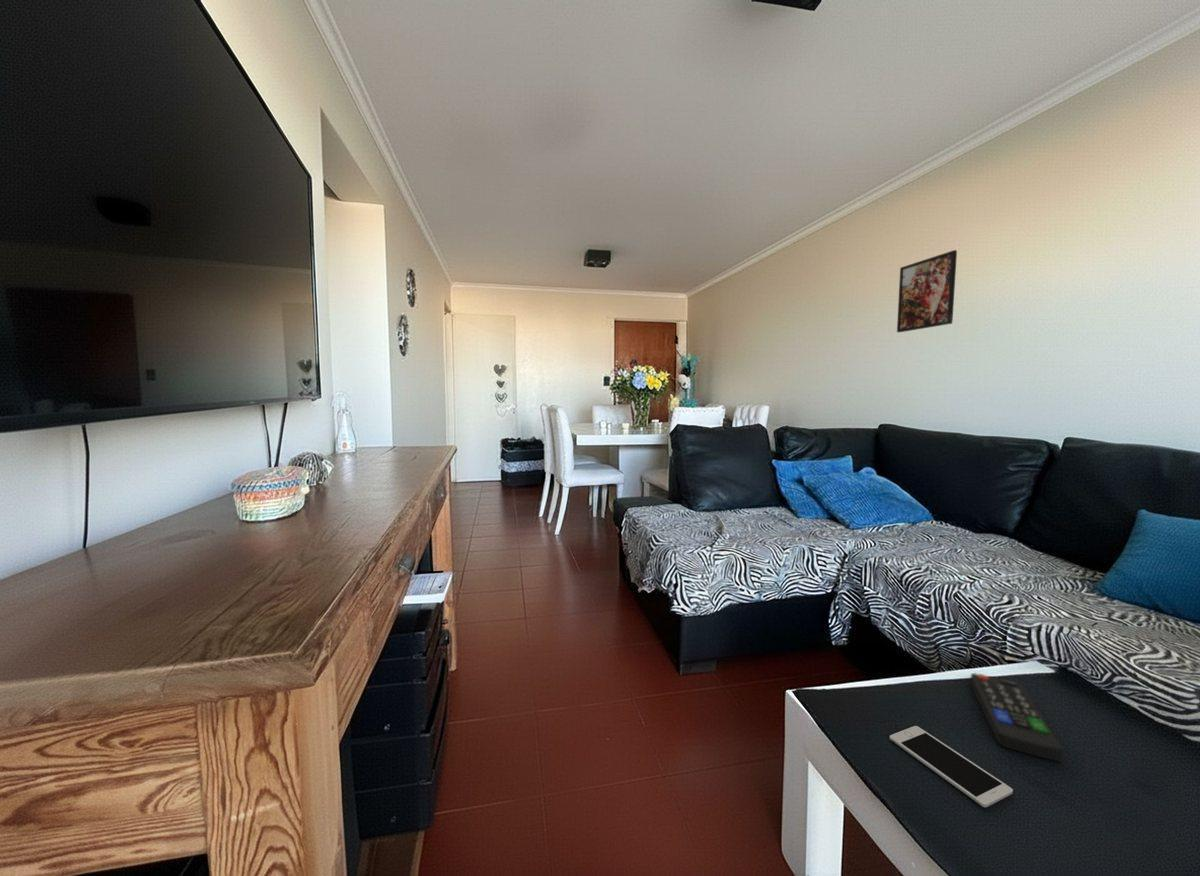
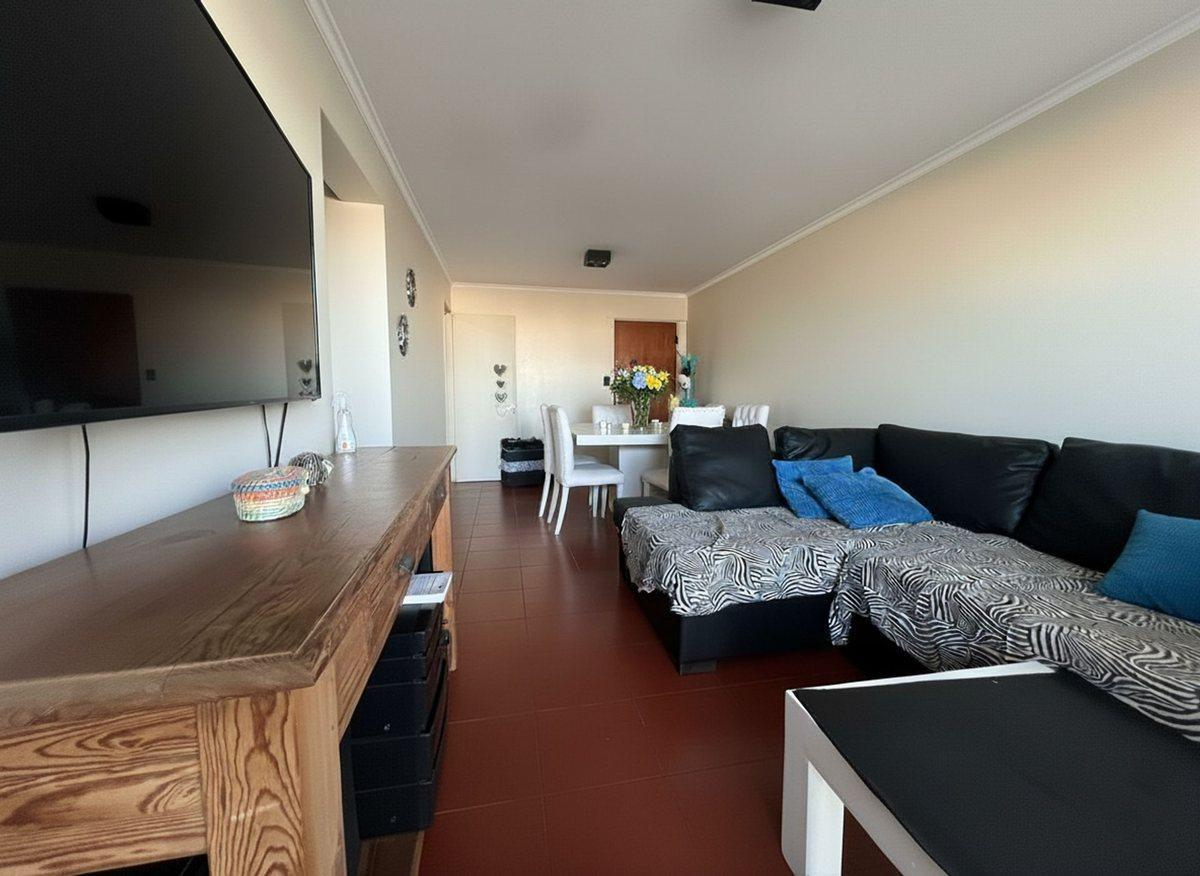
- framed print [896,249,958,333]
- cell phone [889,725,1014,808]
- remote control [969,672,1064,763]
